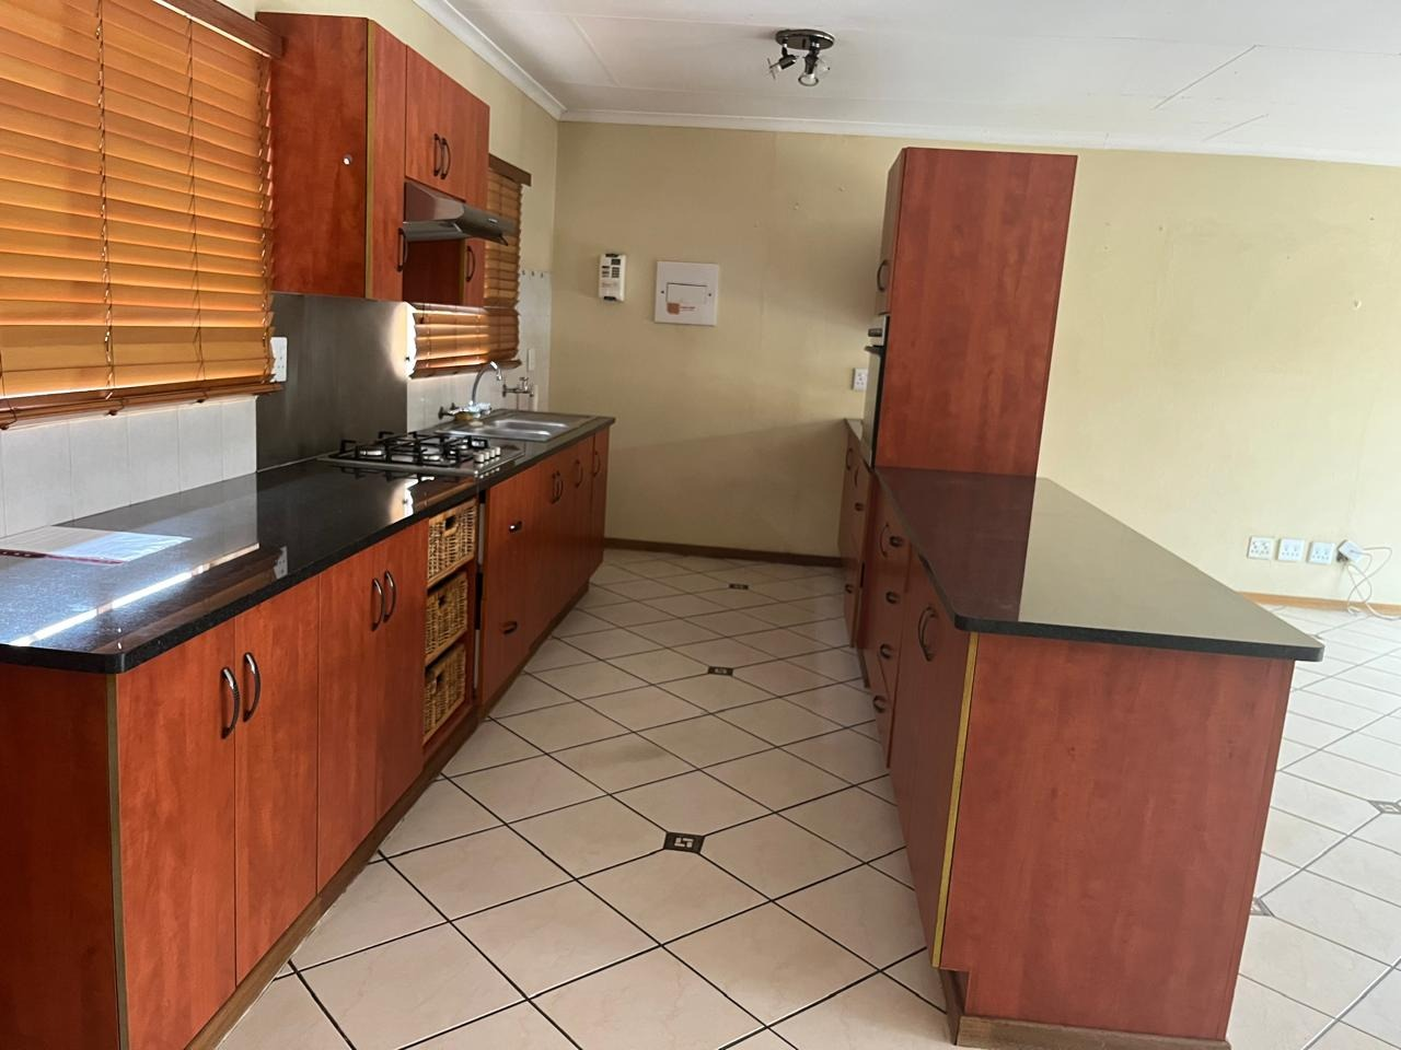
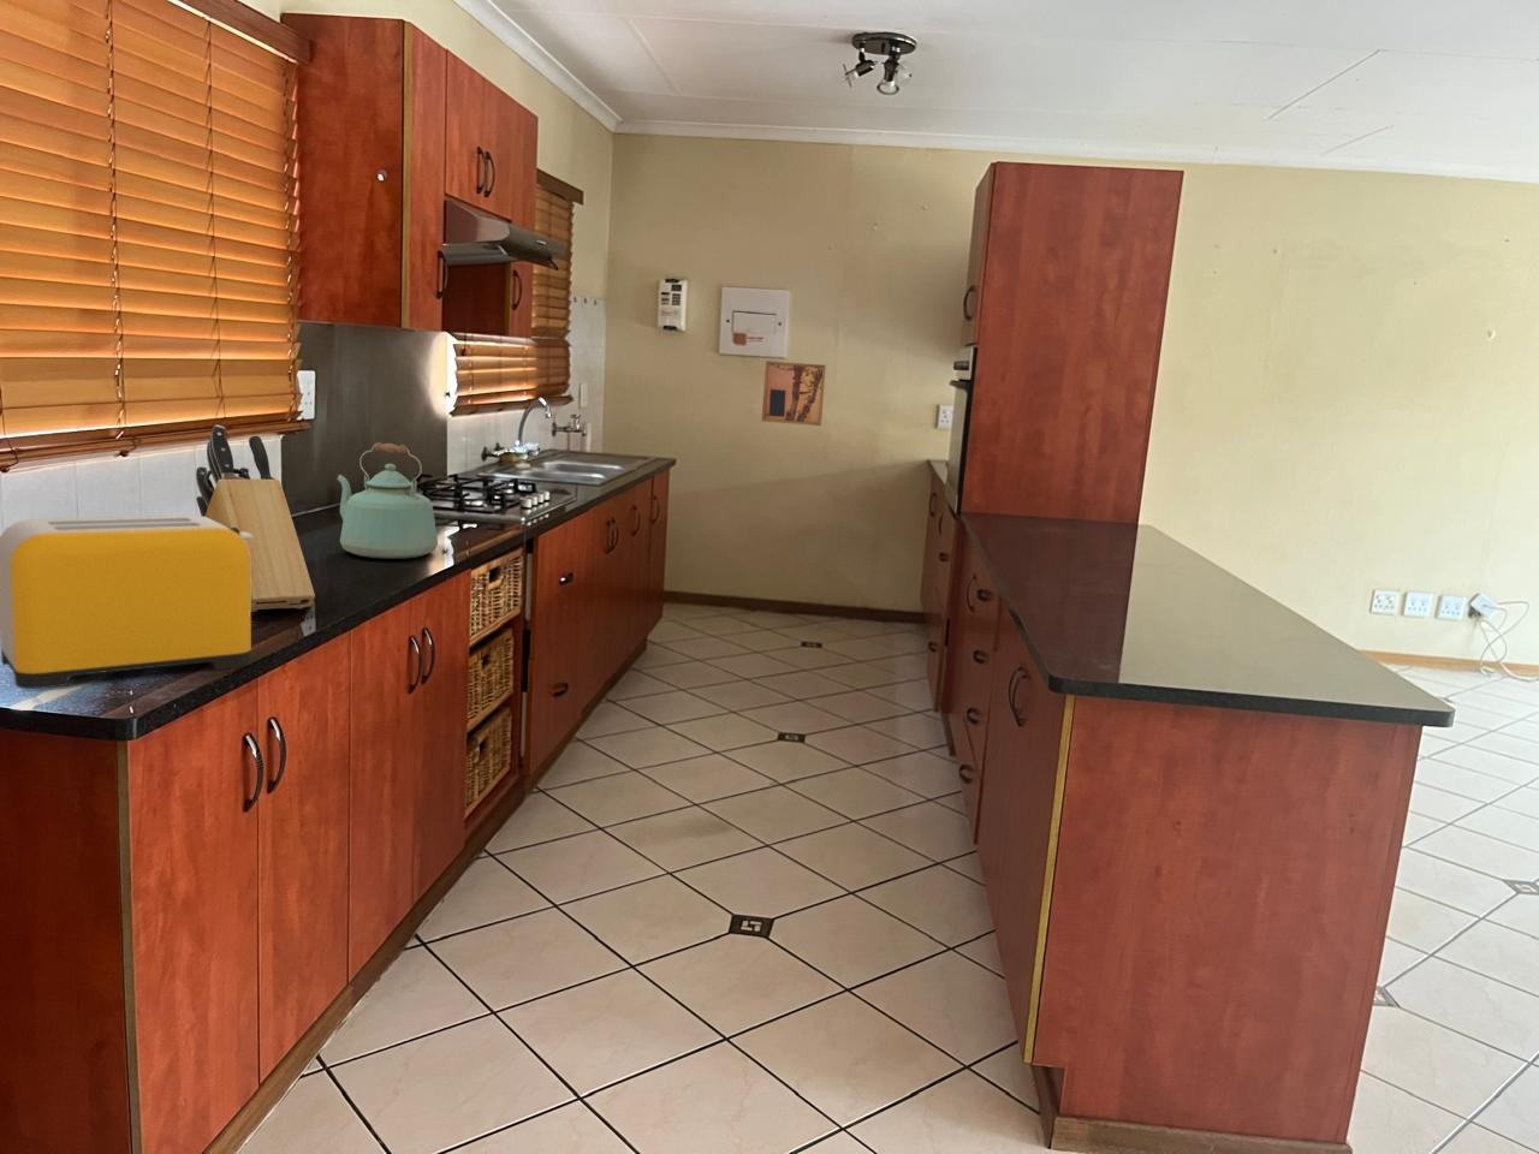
+ wall art [761,360,828,427]
+ toaster [0,514,252,690]
+ knife block [195,424,316,613]
+ kettle [336,441,439,560]
